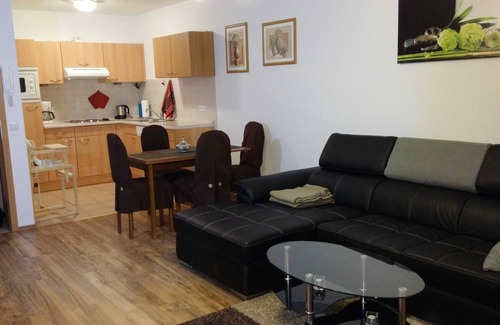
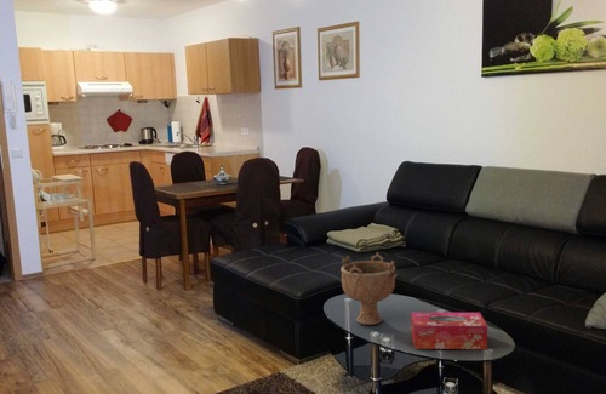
+ decorative bowl [339,251,398,326]
+ tissue box [410,312,488,350]
